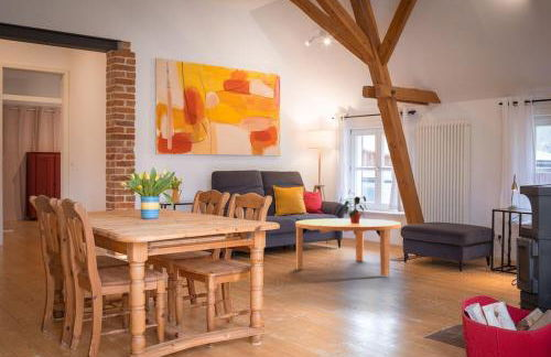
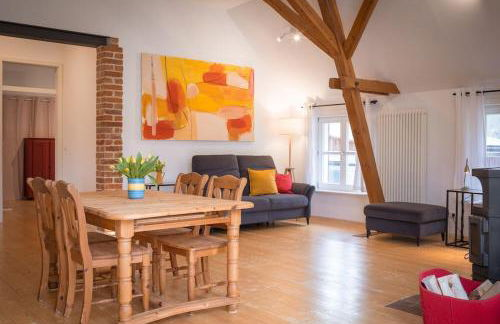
- coffee table [294,217,402,277]
- potted plant [338,188,368,224]
